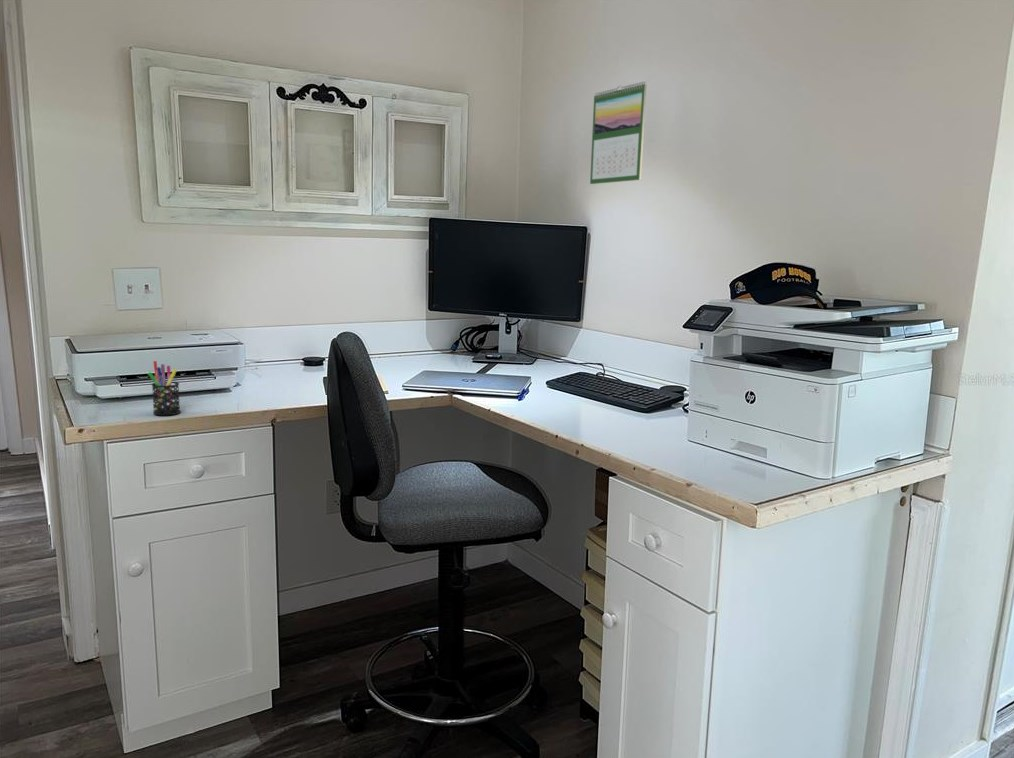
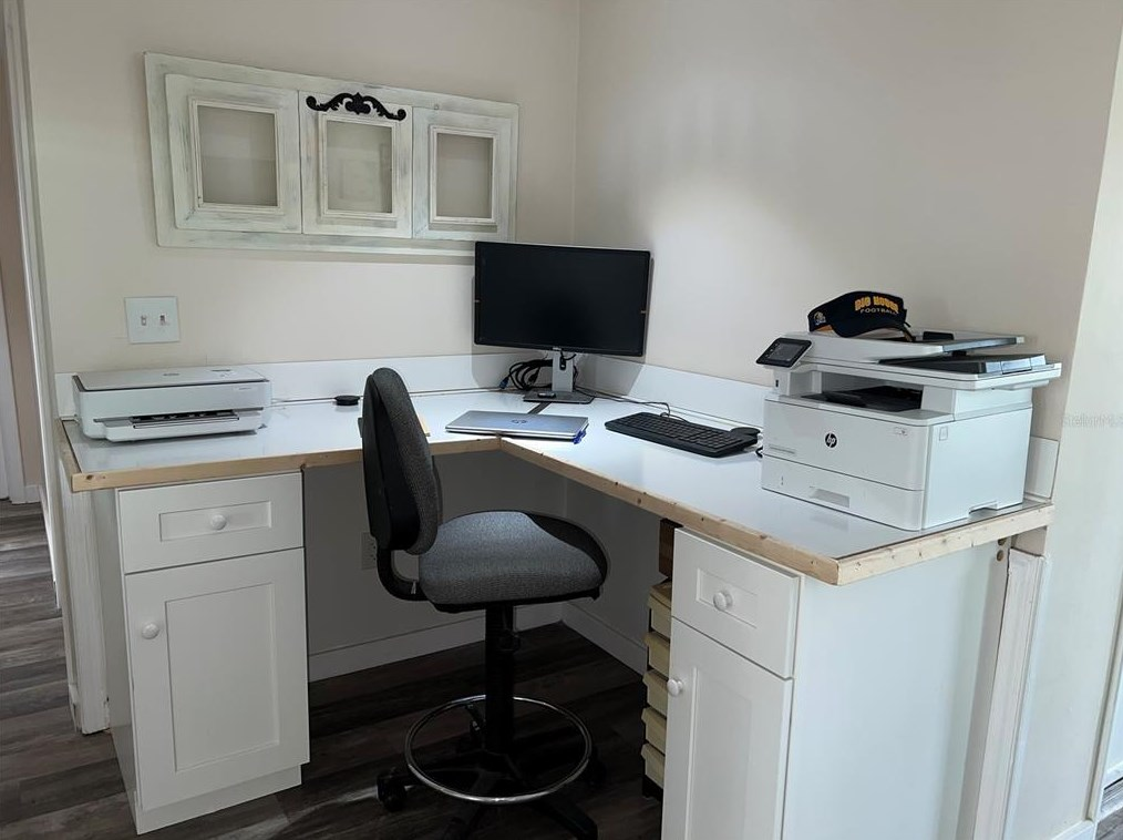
- calendar [589,81,648,185]
- pen holder [147,360,181,416]
